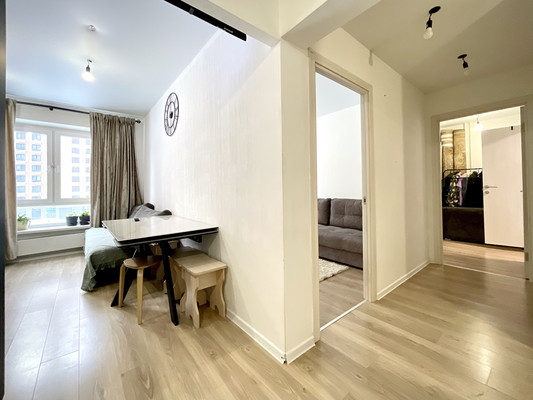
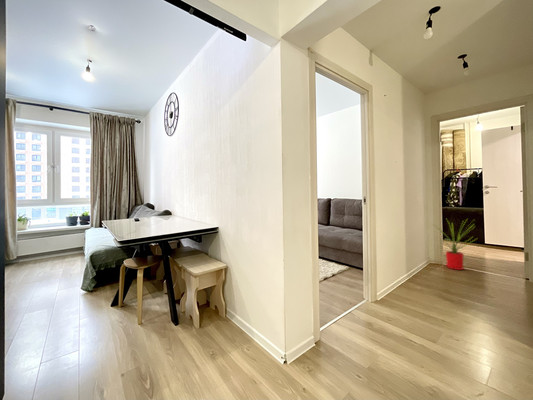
+ house plant [433,219,477,271]
